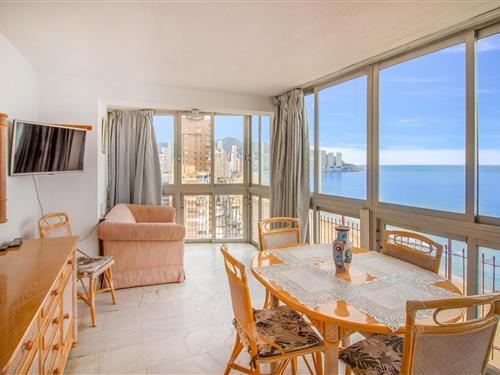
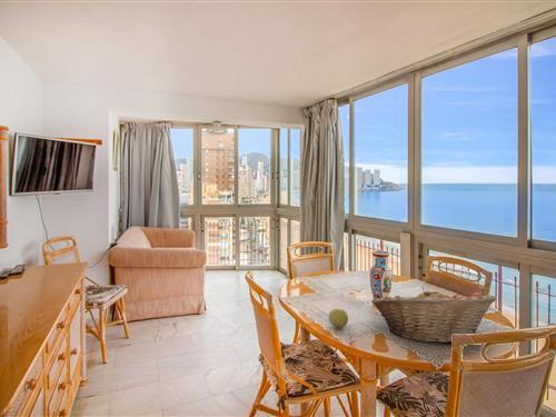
+ fruit basket [370,286,497,345]
+ apple [328,308,349,329]
